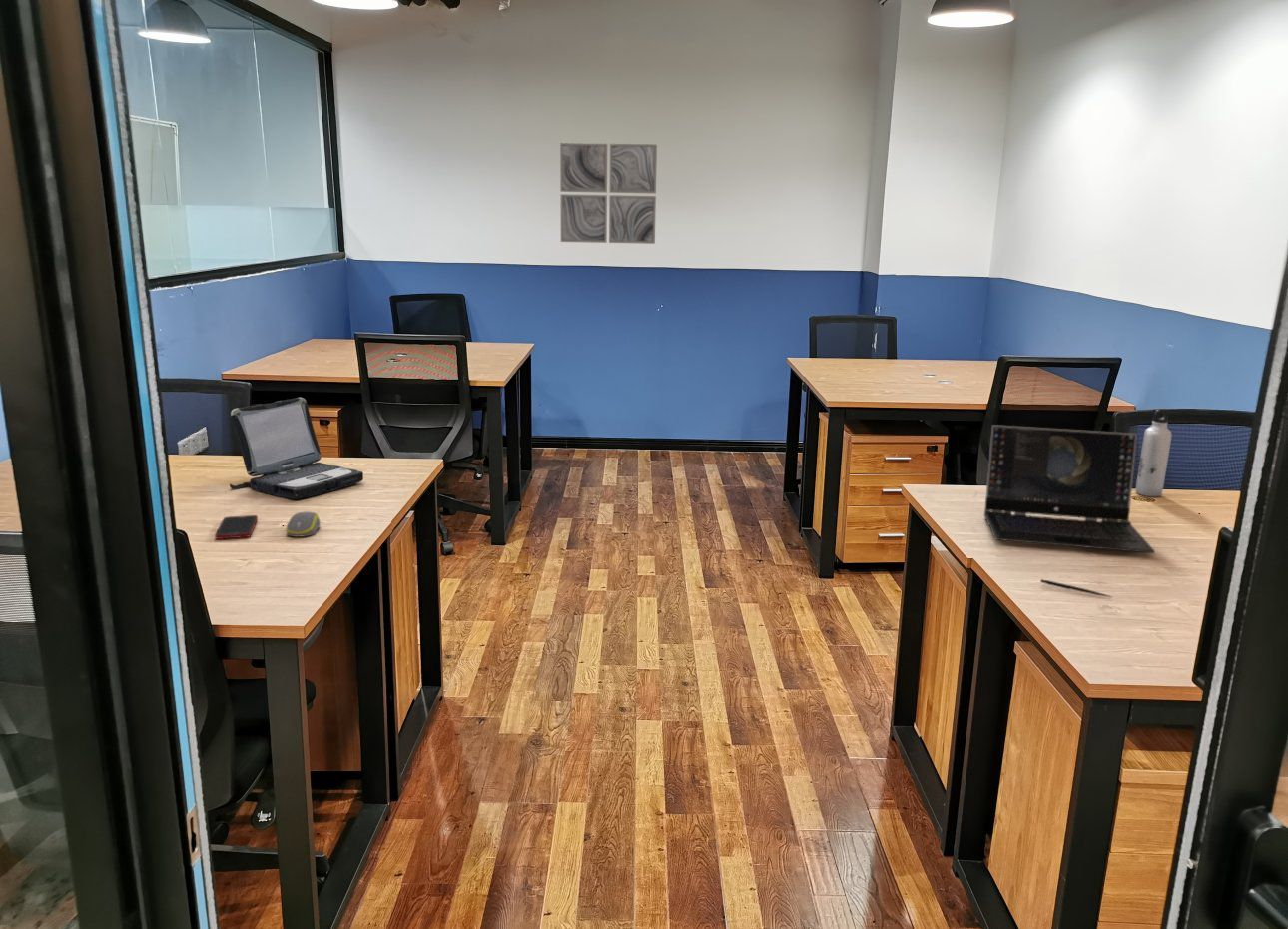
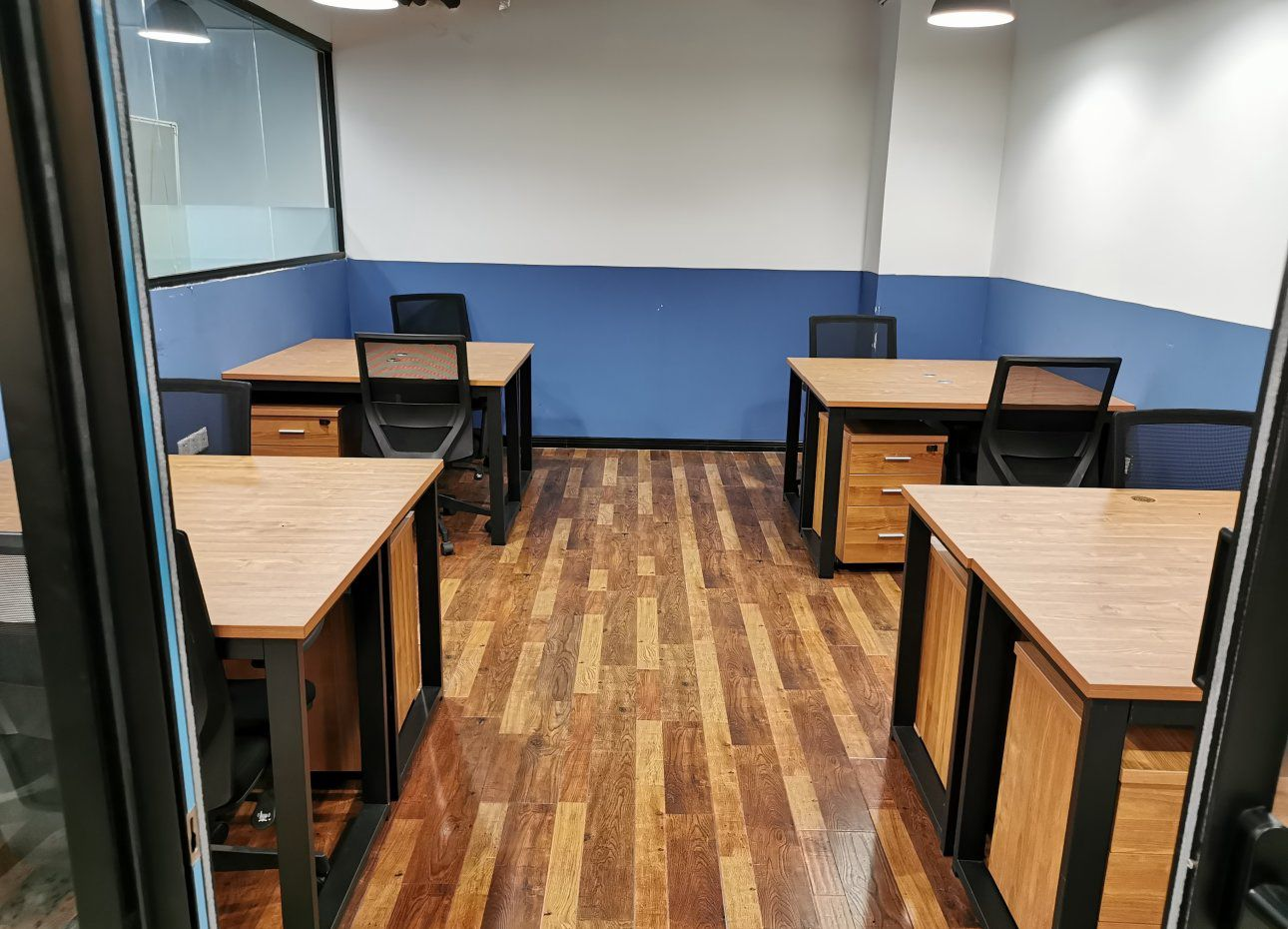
- water bottle [1134,408,1173,497]
- laptop [229,397,364,500]
- wall art [559,142,658,245]
- pen [1039,578,1113,598]
- laptop [983,424,1156,554]
- cell phone [214,514,259,540]
- computer mouse [285,510,322,538]
